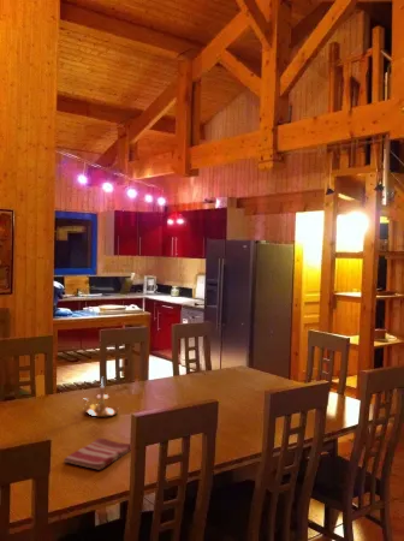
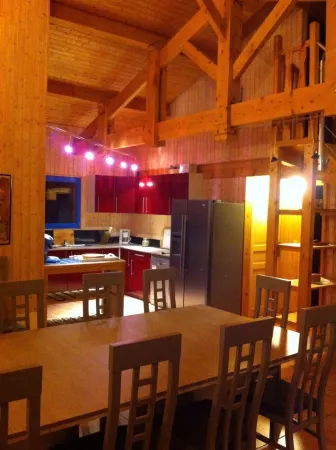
- candle holder [81,376,120,418]
- dish towel [63,436,132,471]
